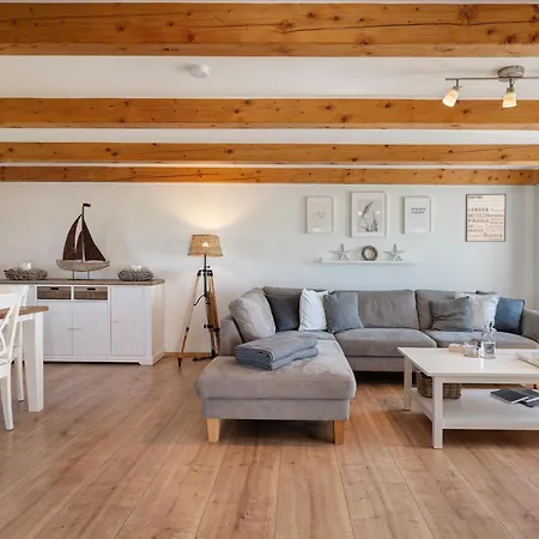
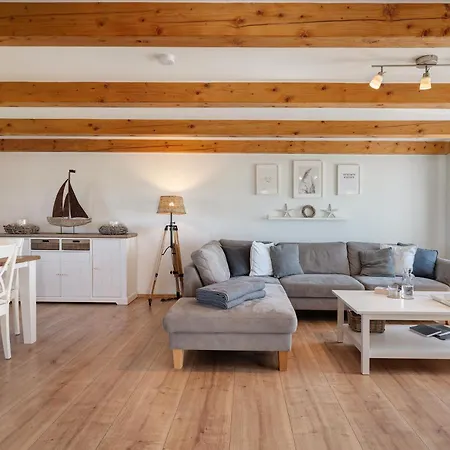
- wall art [464,193,507,243]
